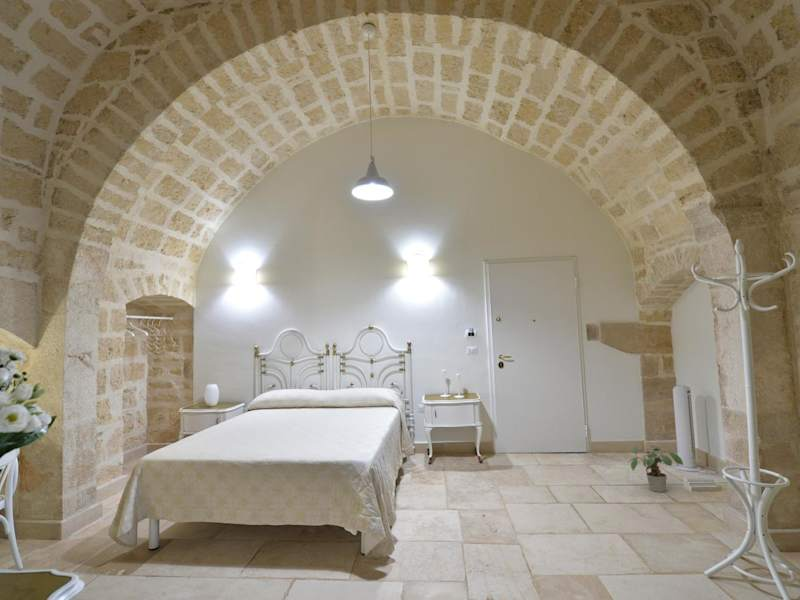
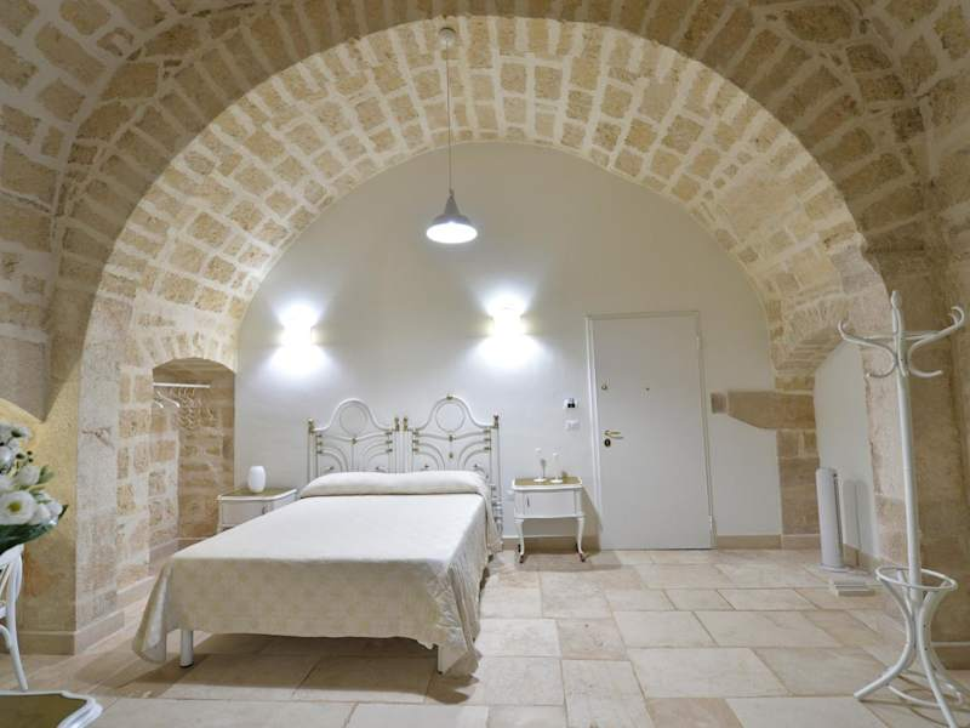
- potted plant [627,445,684,493]
